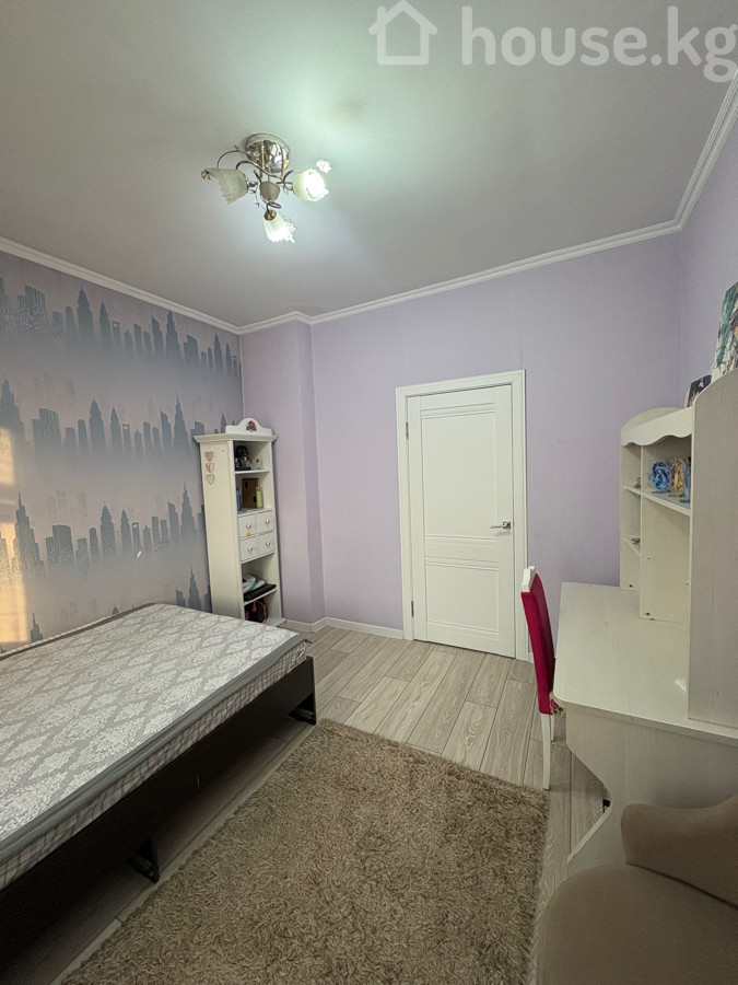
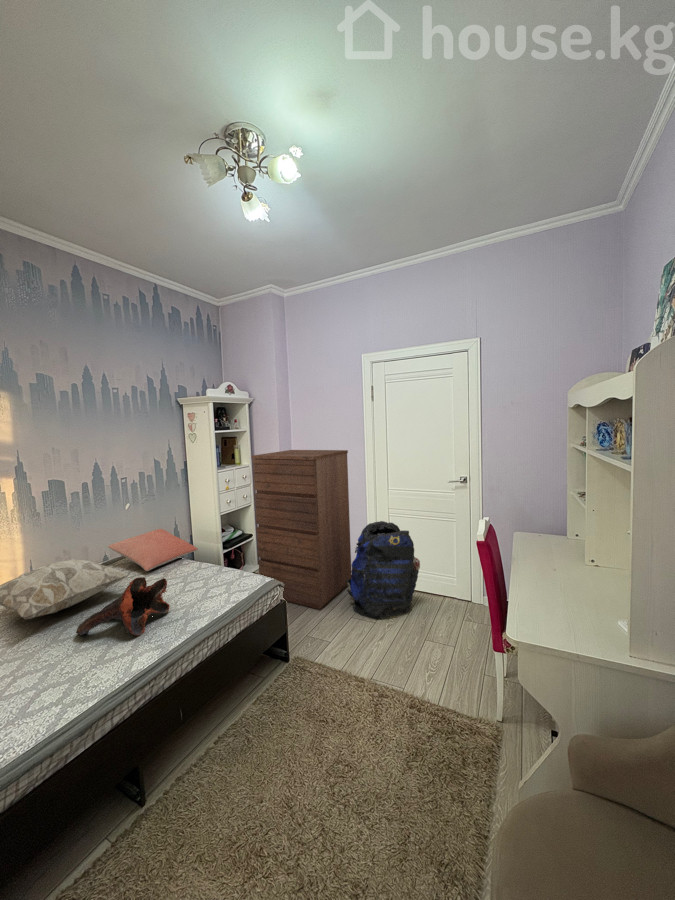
+ dresser [251,449,352,610]
+ backpack [346,520,421,621]
+ pillow [107,528,199,572]
+ teddy bear [75,576,171,637]
+ decorative pillow [0,558,131,620]
